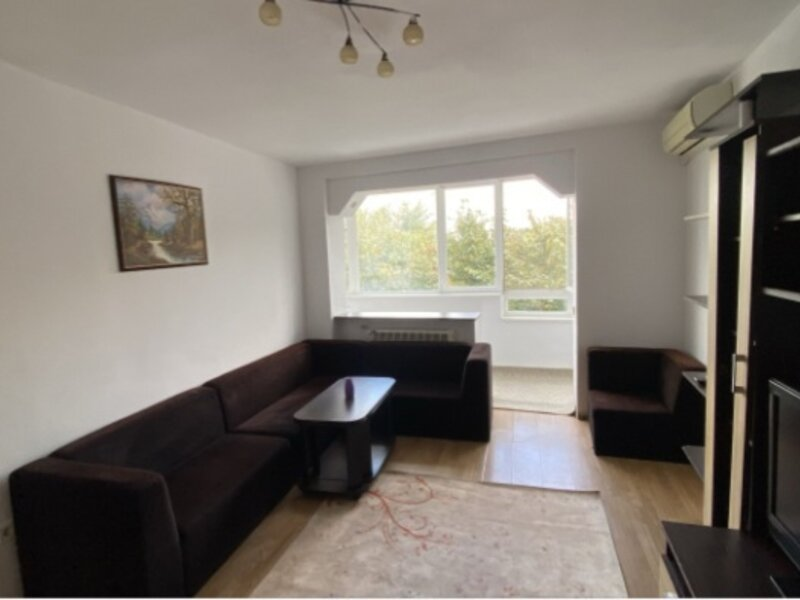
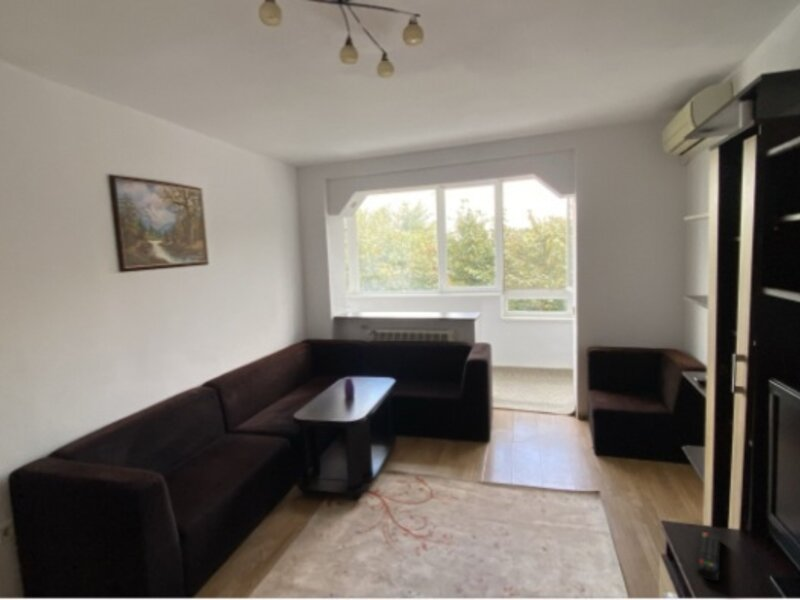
+ remote control [696,530,722,582]
